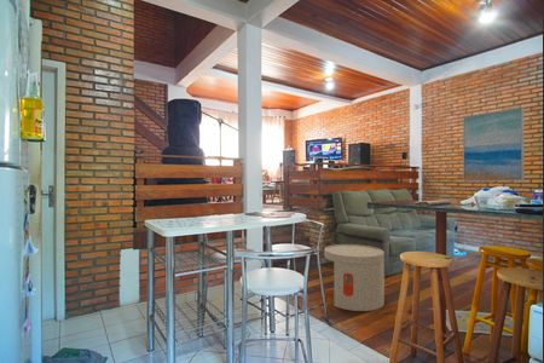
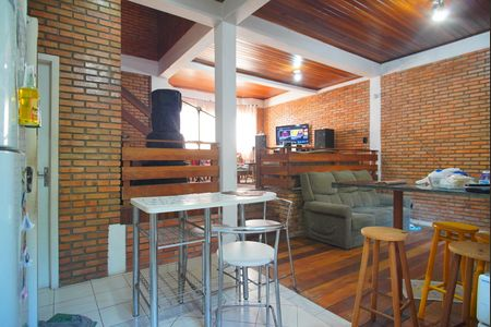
- wall art [462,106,525,183]
- side table [324,243,386,312]
